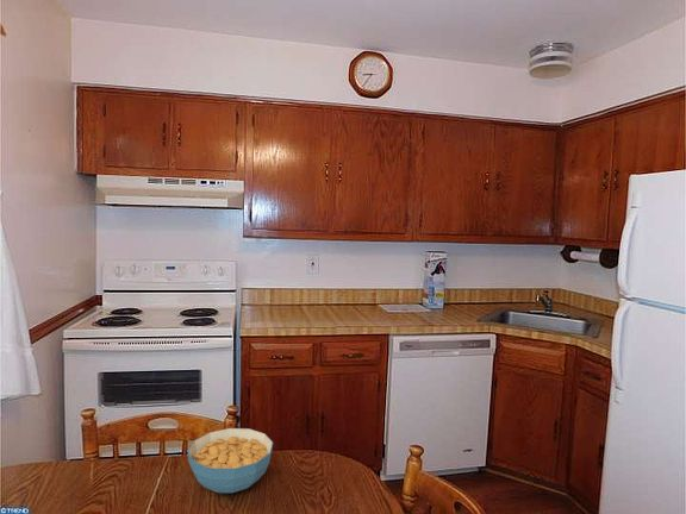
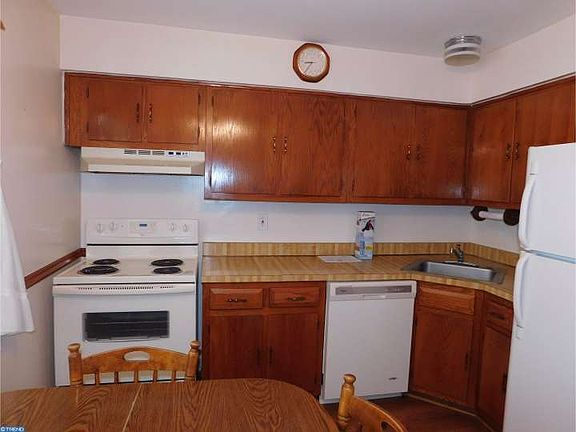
- cereal bowl [186,427,274,494]
